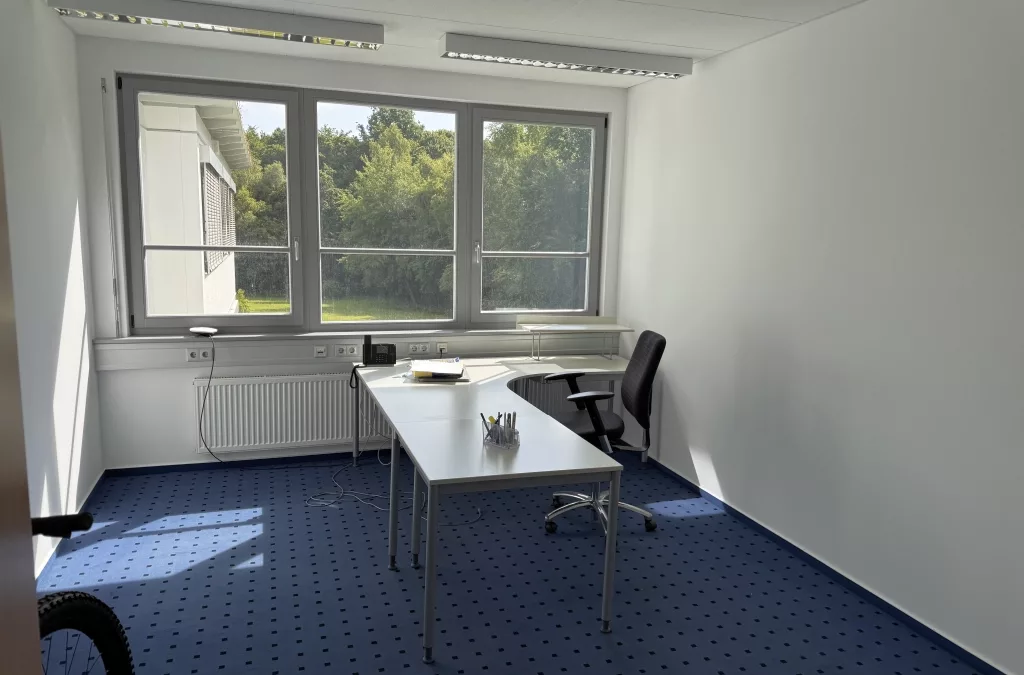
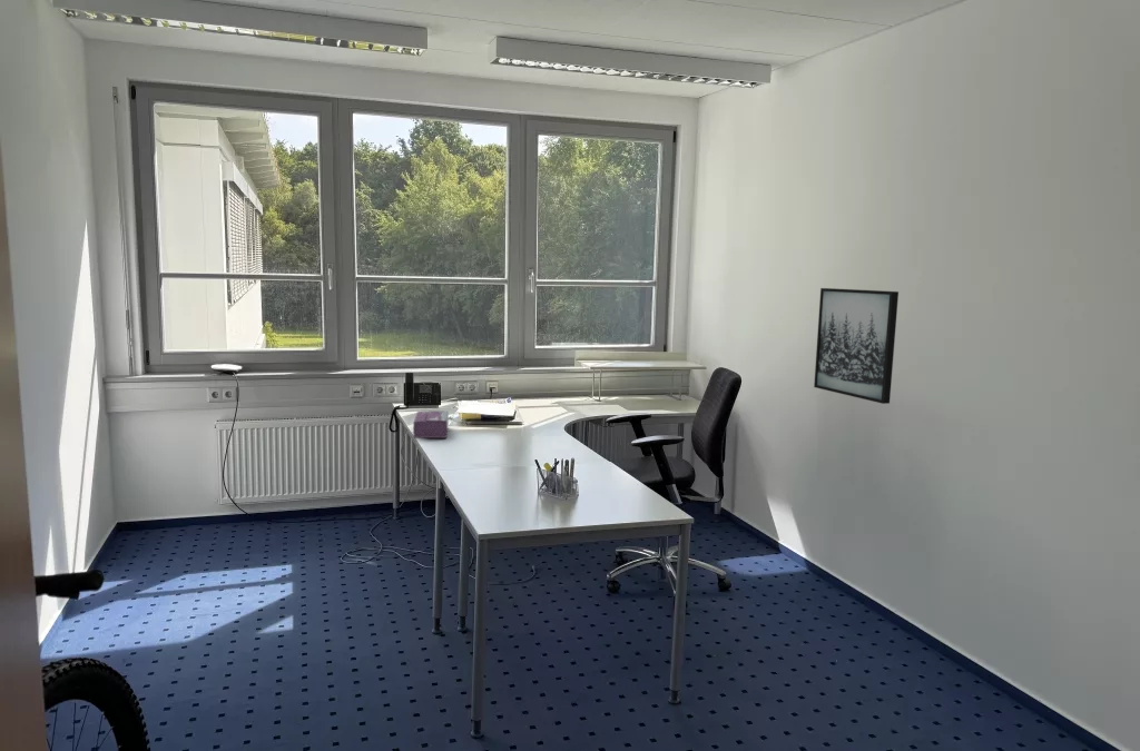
+ tissue box [412,409,450,439]
+ wall art [813,287,900,405]
